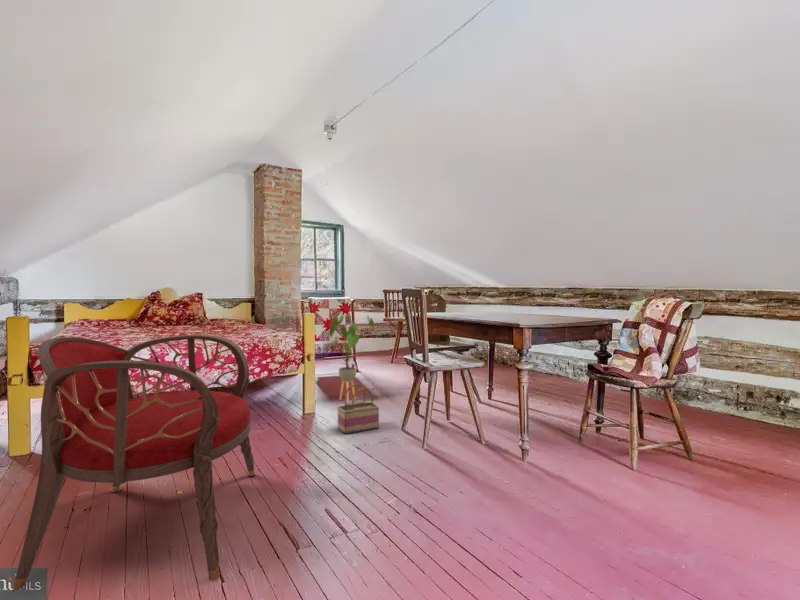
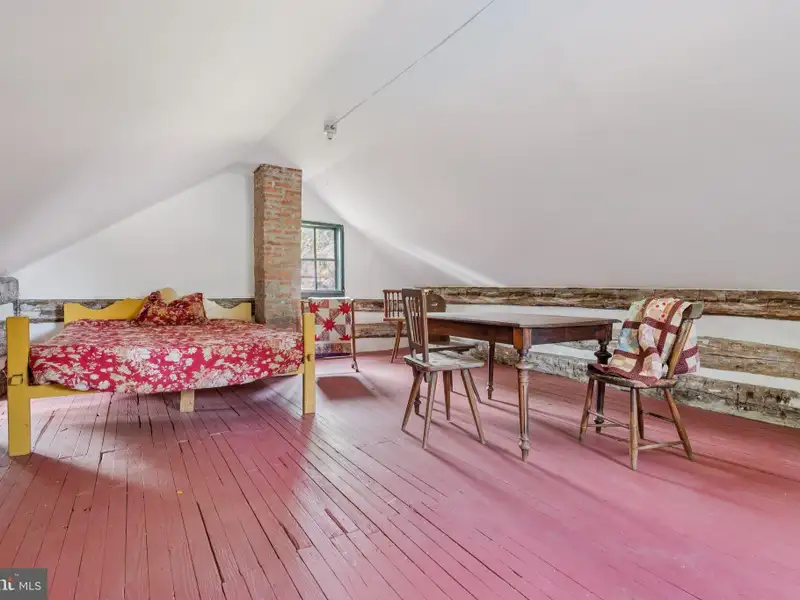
- armchair [11,334,257,591]
- house plant [325,314,379,404]
- basket [336,383,381,435]
